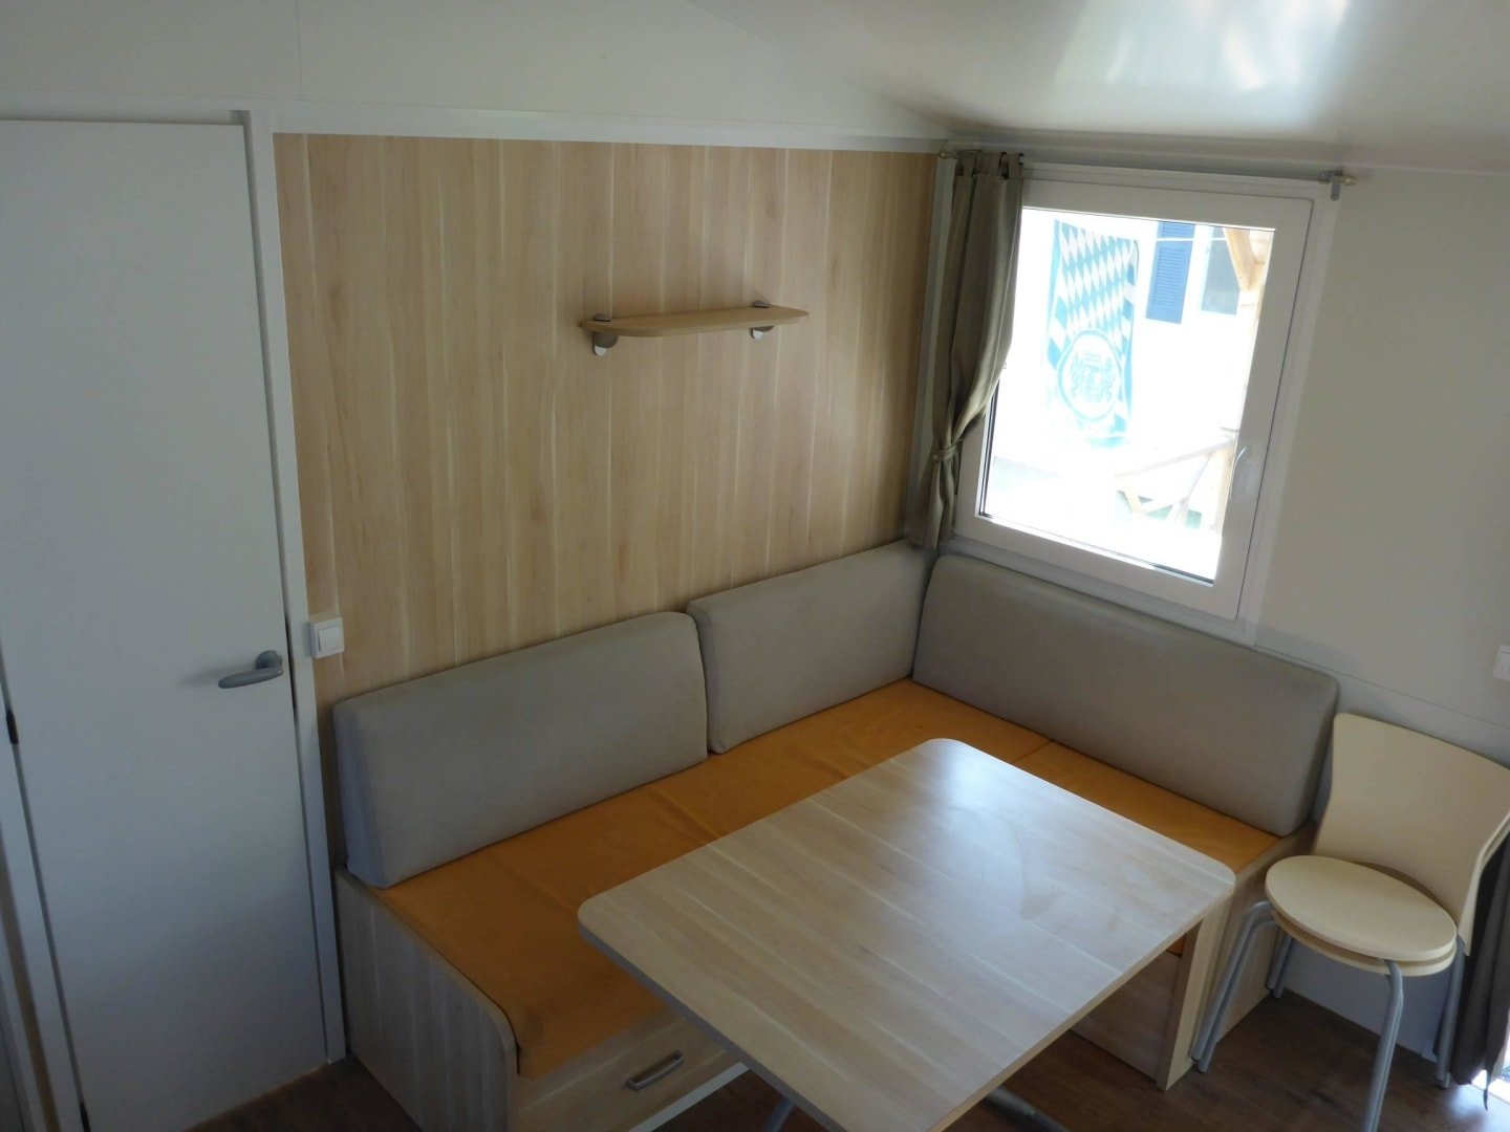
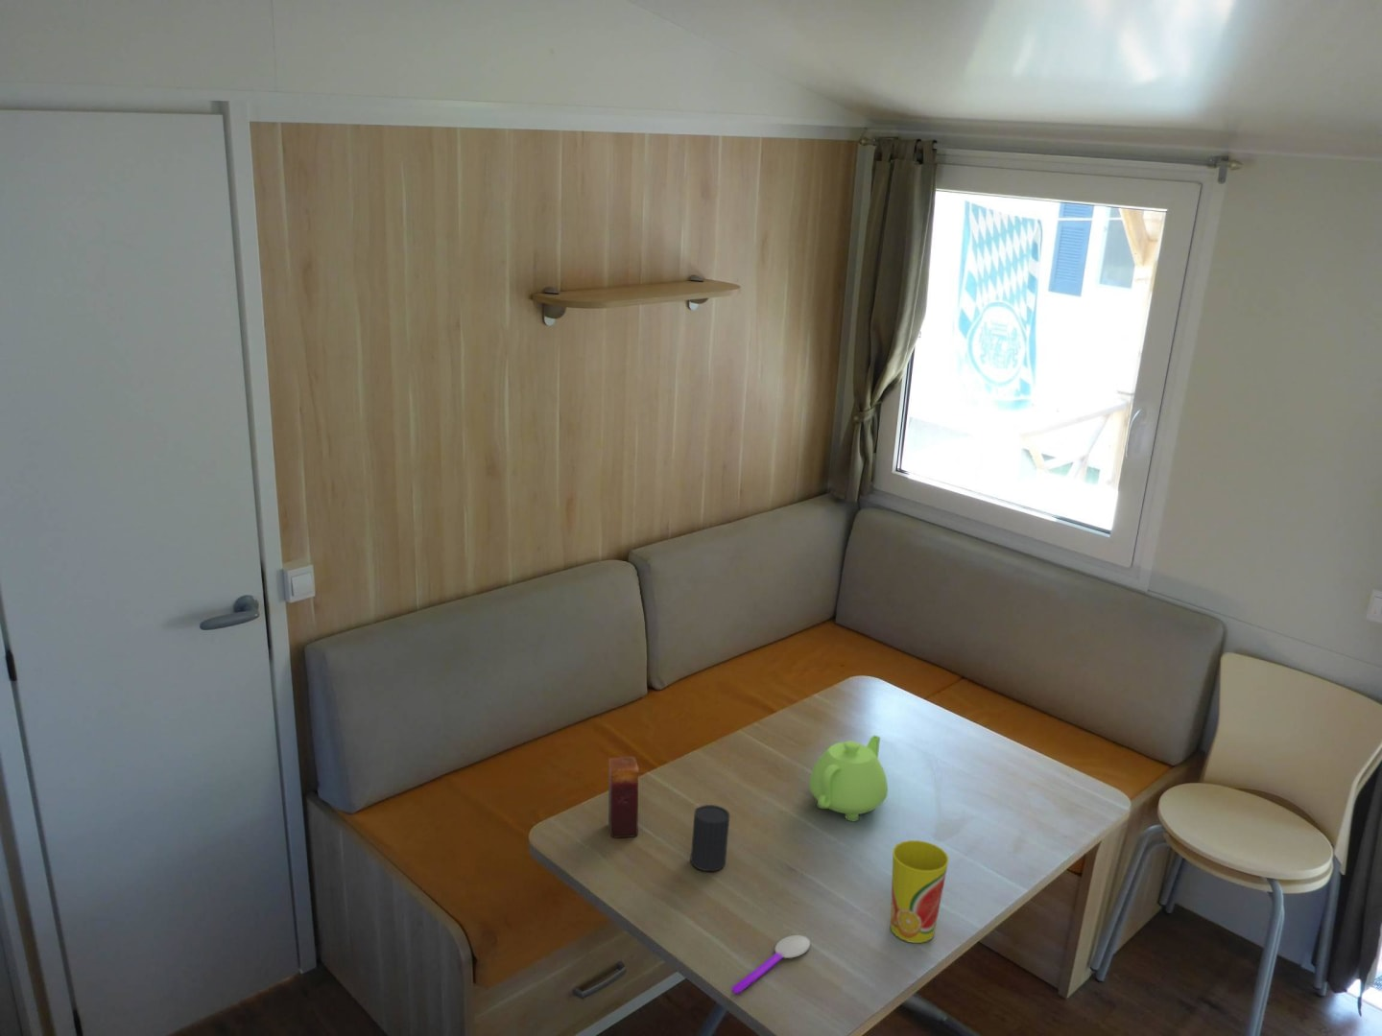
+ teapot [809,733,889,822]
+ candle [607,756,640,838]
+ cup [690,804,730,872]
+ cup [890,839,950,943]
+ spoon [731,935,812,995]
